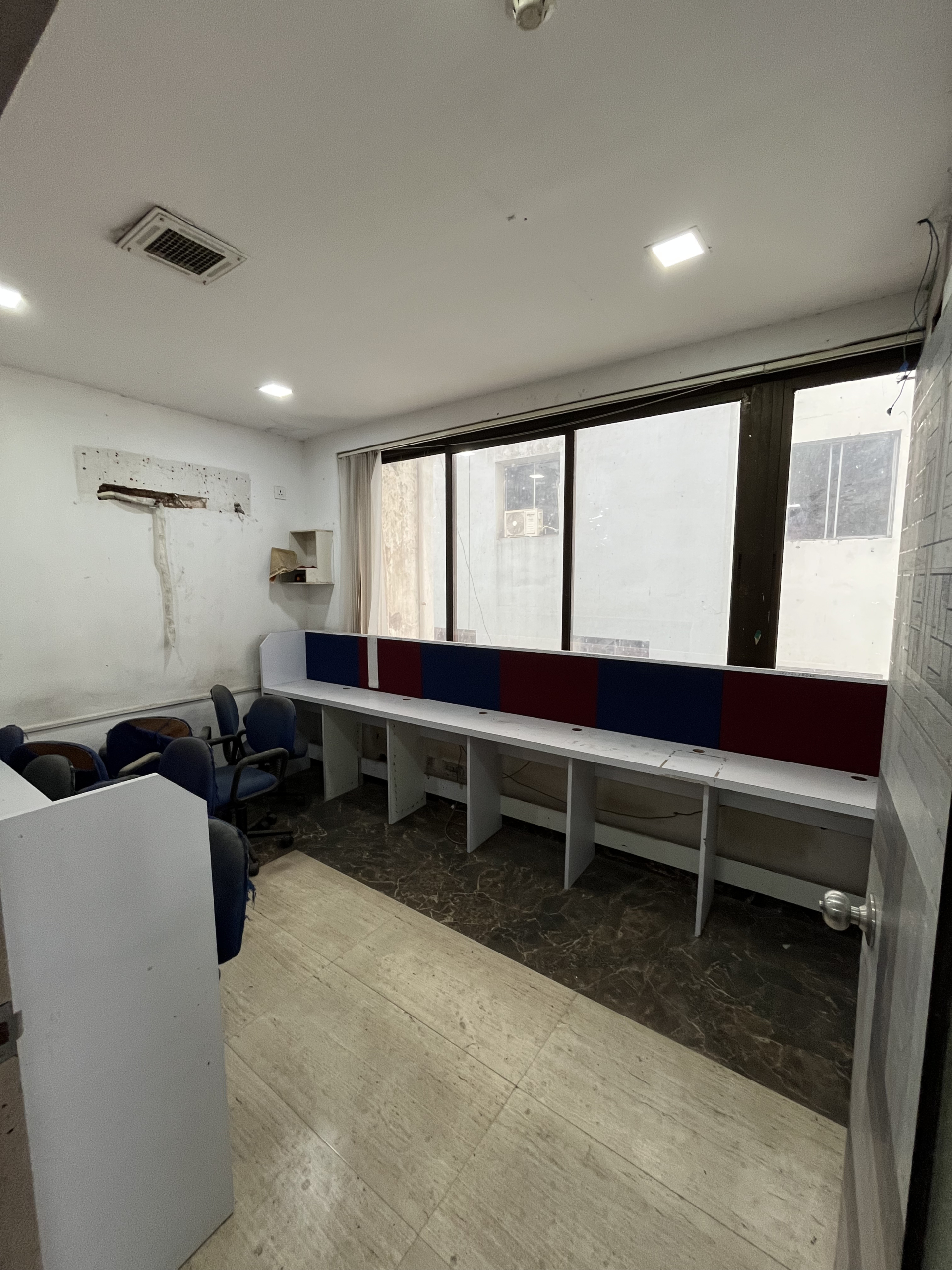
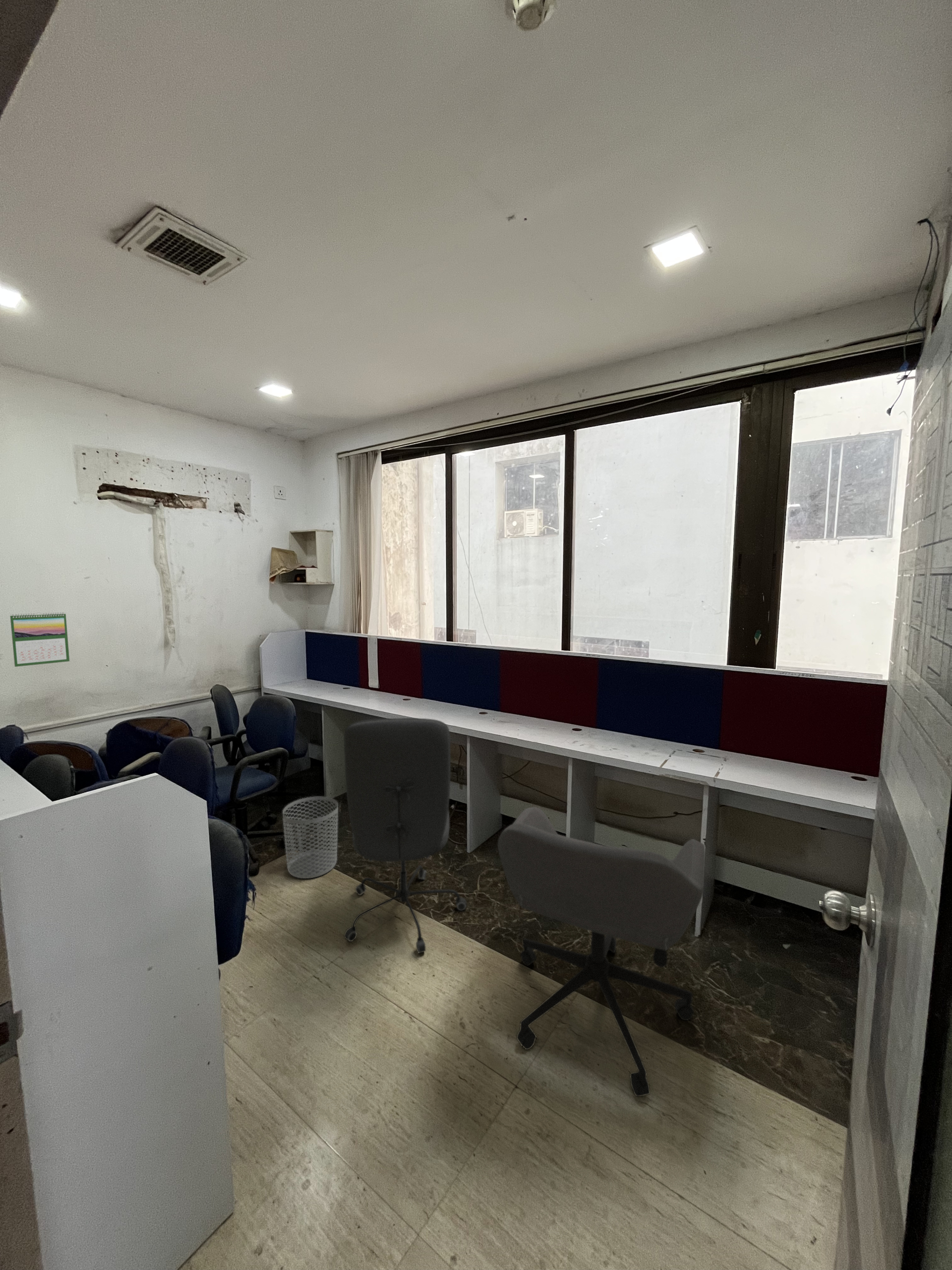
+ office chair [344,717,468,954]
+ office chair [497,807,706,1097]
+ waste bin [282,796,339,879]
+ calendar [9,612,70,667]
